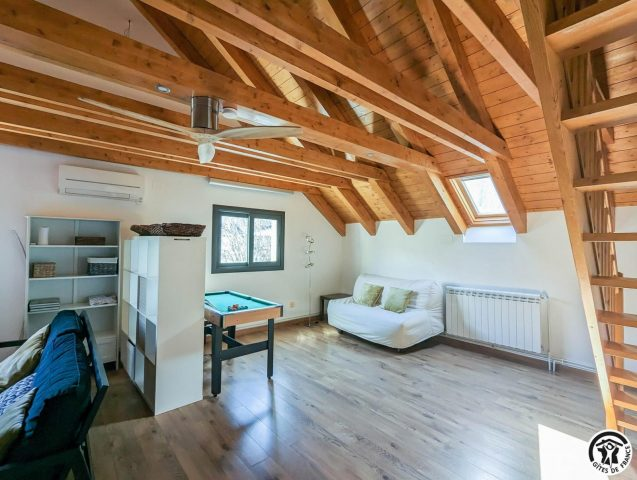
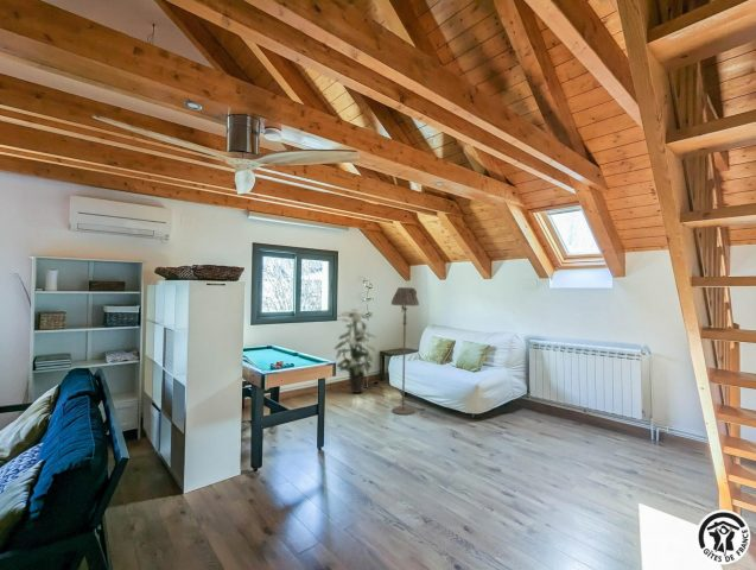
+ floor lamp [390,286,420,416]
+ indoor plant [333,308,377,394]
